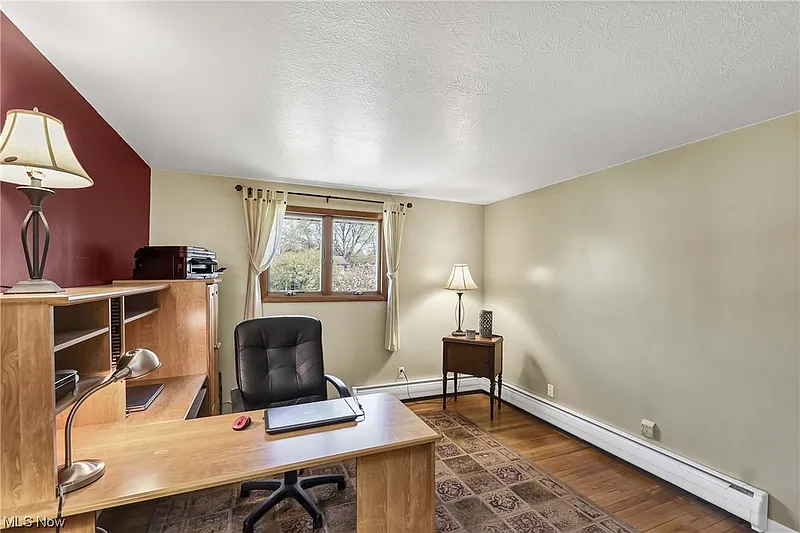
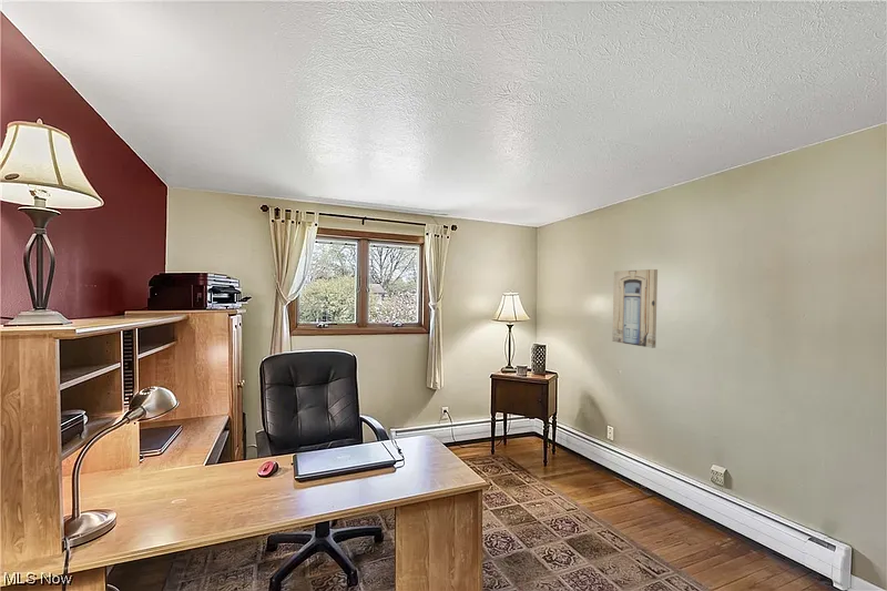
+ wall art [611,268,659,349]
